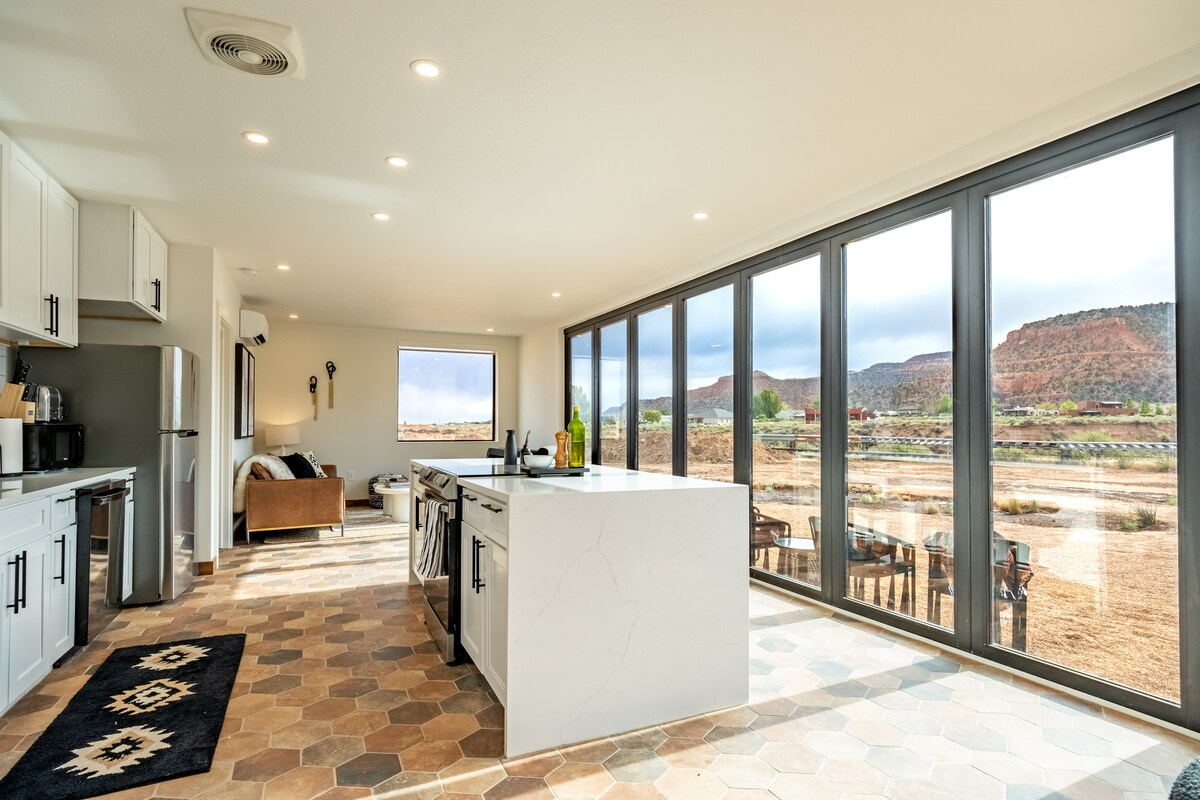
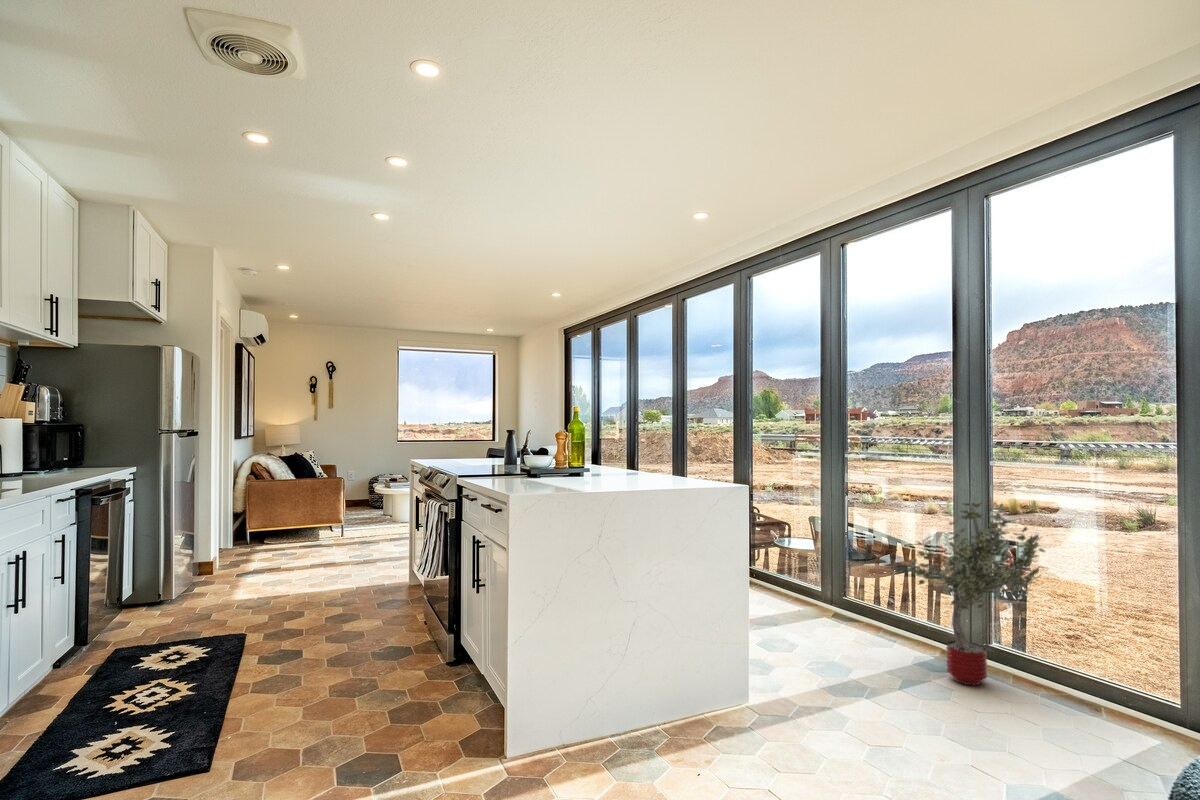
+ potted tree [905,500,1046,686]
